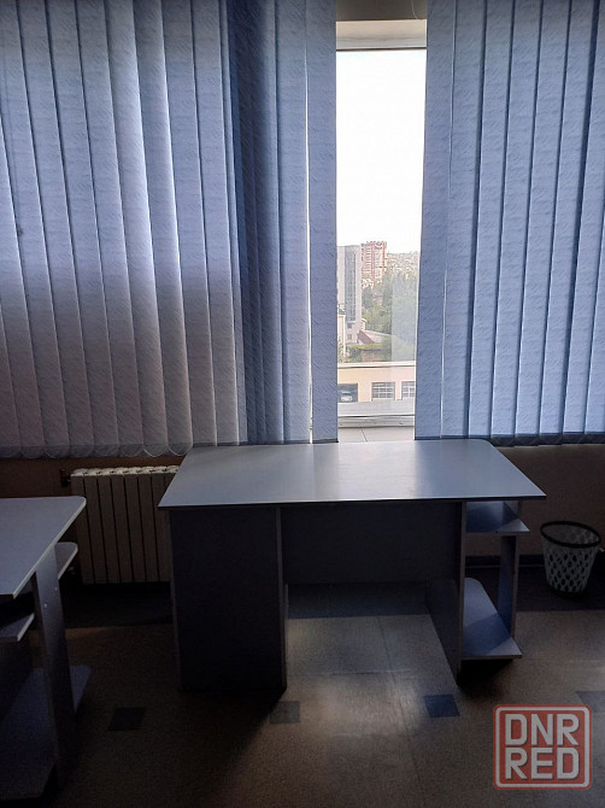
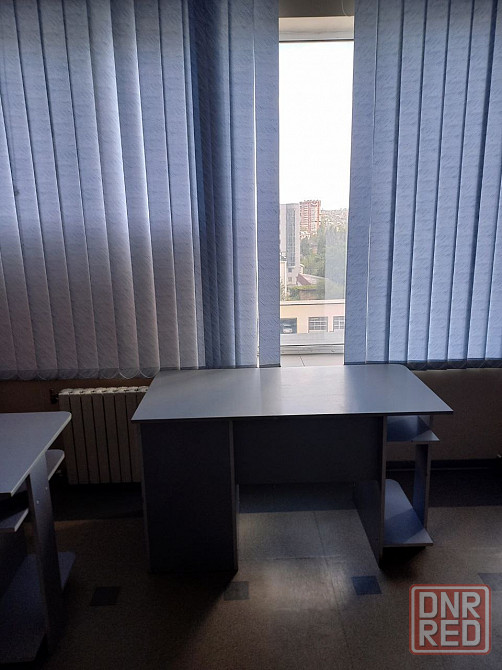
- wastebasket [539,520,603,598]
